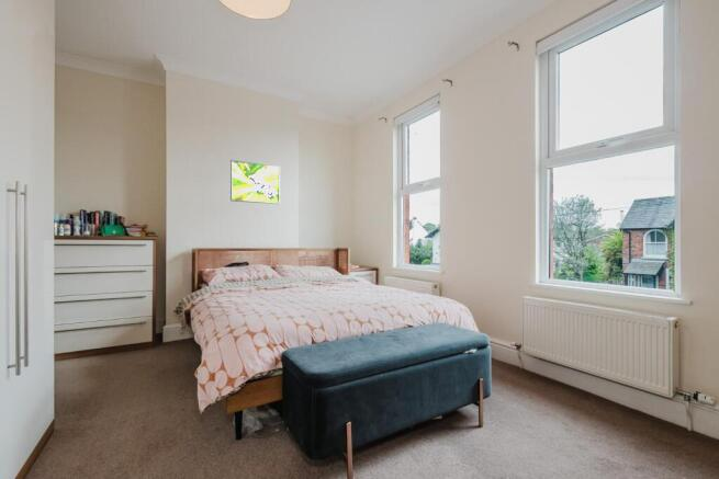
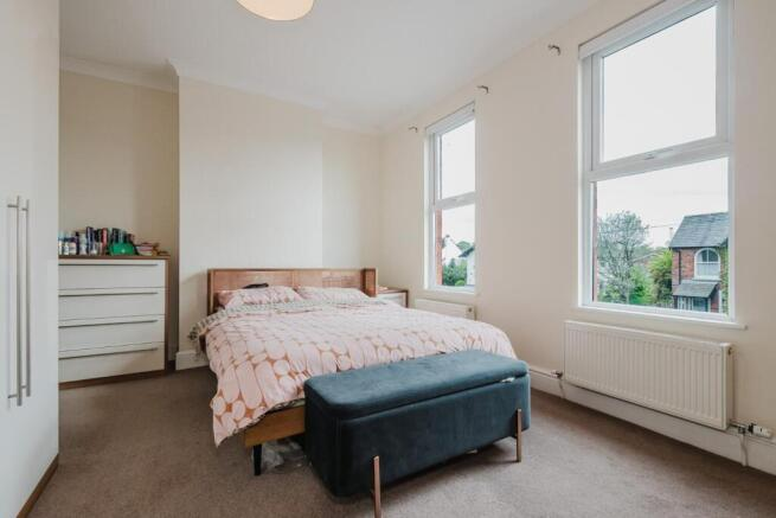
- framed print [229,159,281,205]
